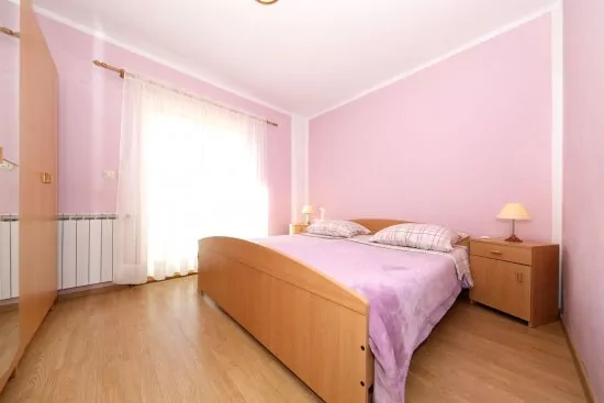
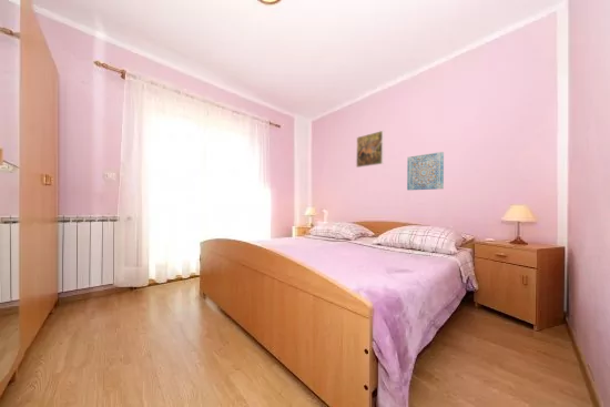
+ wall art [406,151,445,191]
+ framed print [355,130,385,169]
